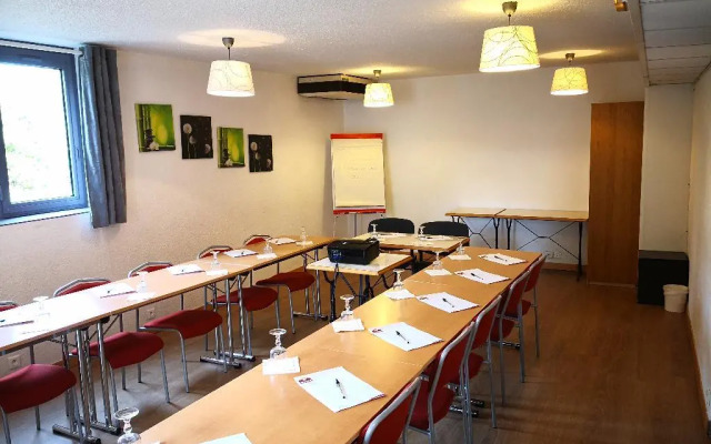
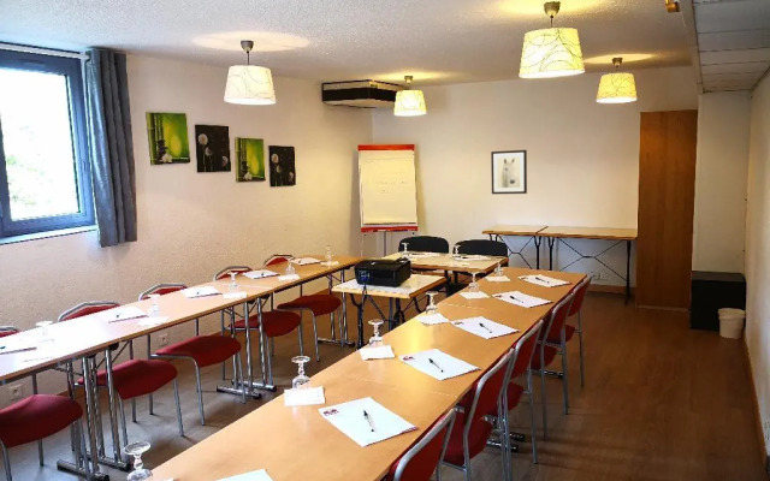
+ wall art [490,149,528,195]
